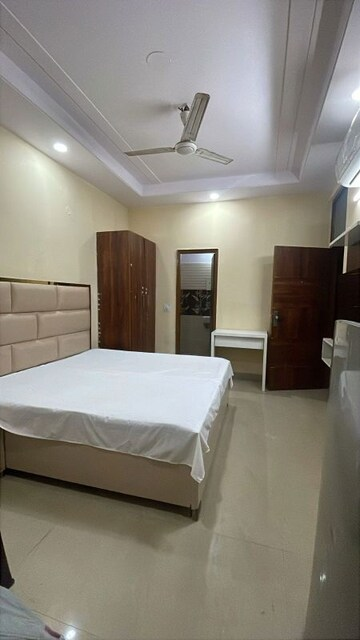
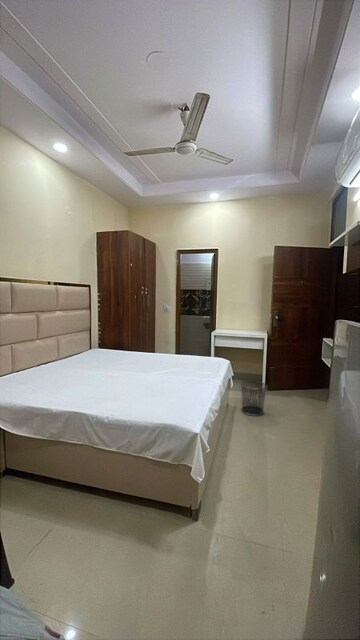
+ waste bin [239,380,268,417]
